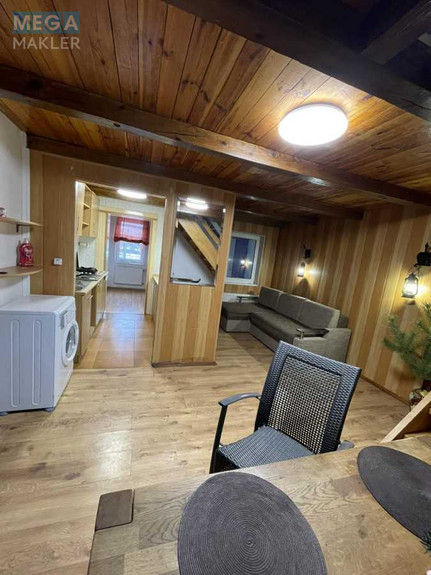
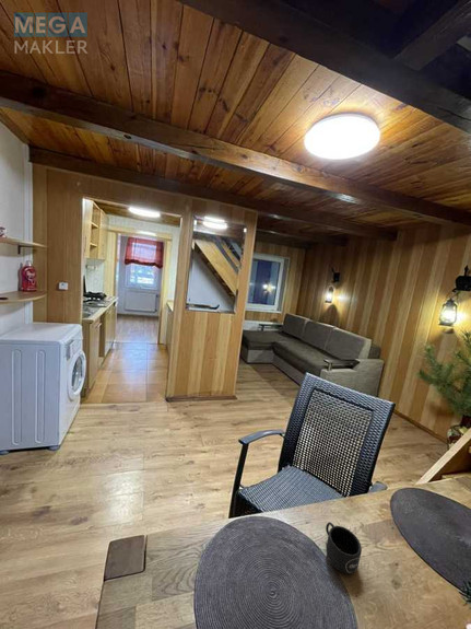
+ mug [325,522,363,575]
